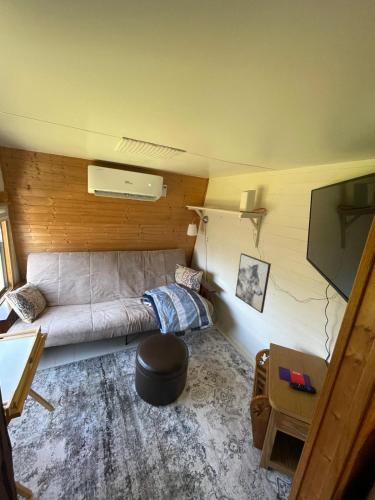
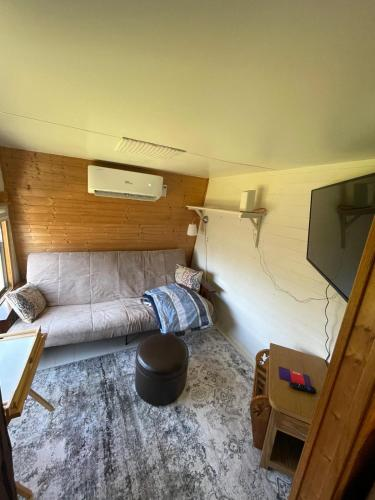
- wall art [234,252,272,314]
